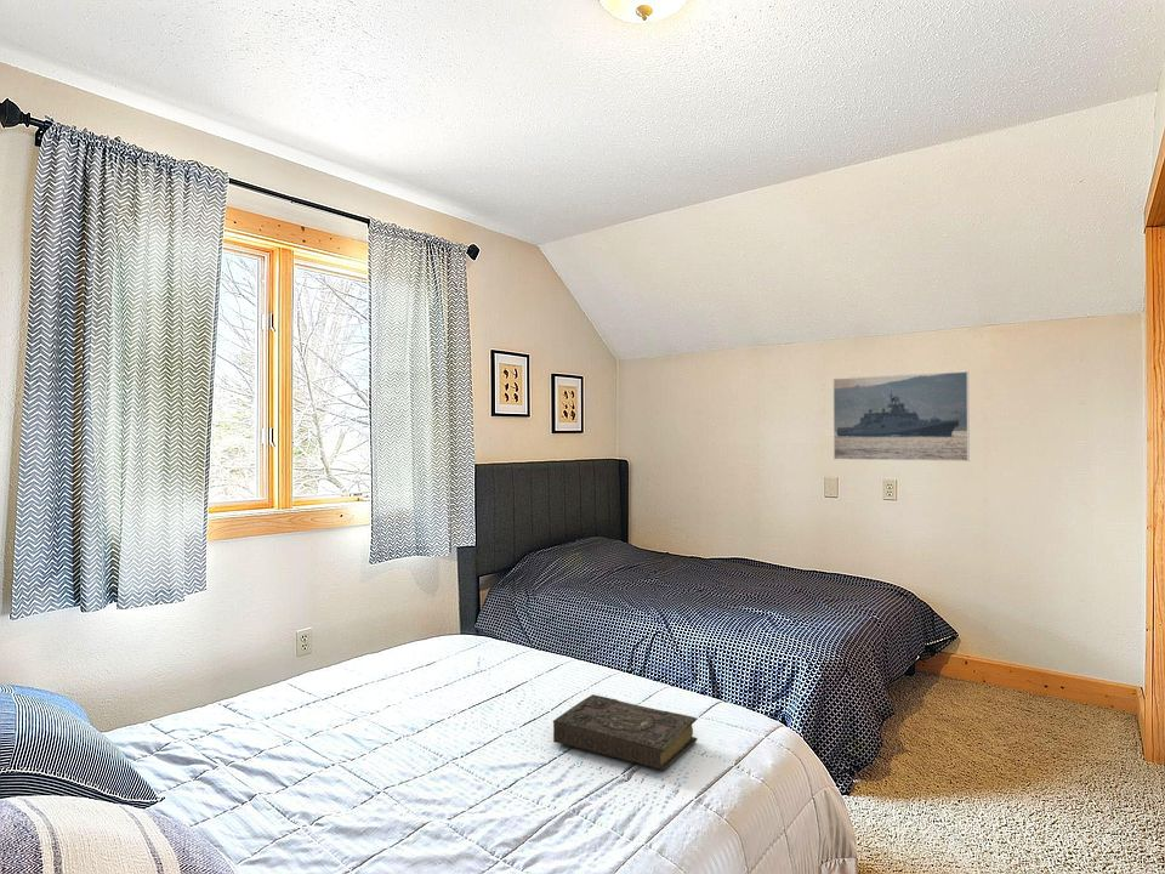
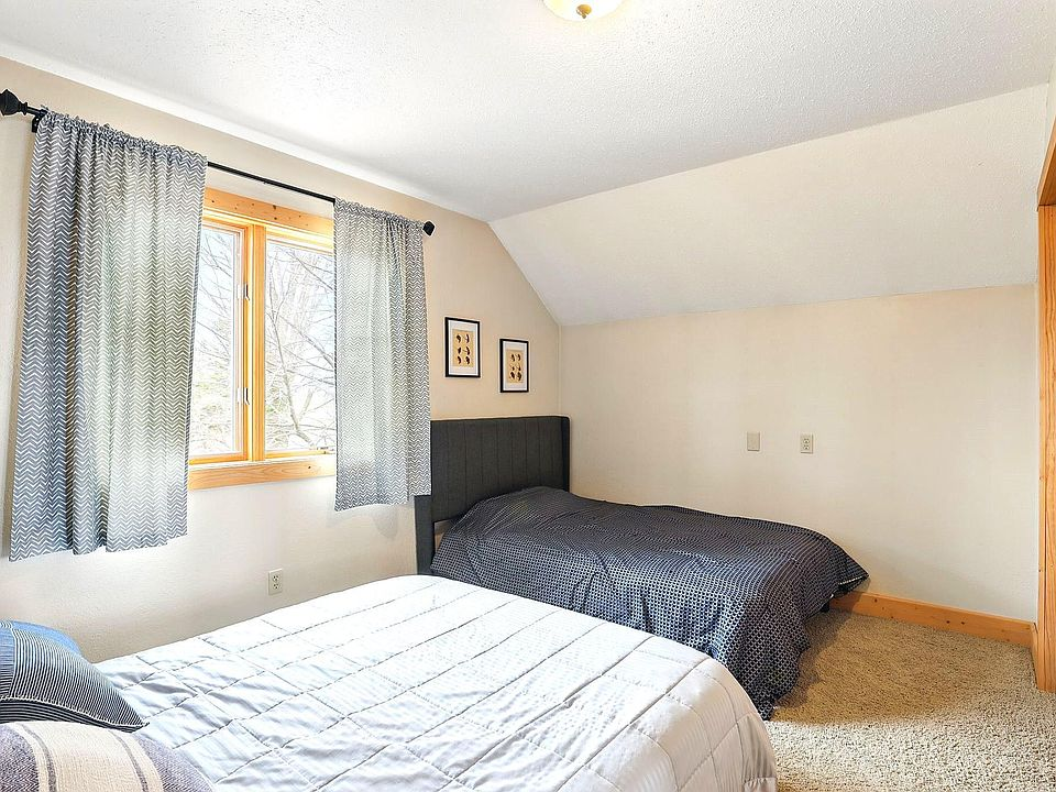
- book [552,693,698,772]
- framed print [832,370,971,462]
